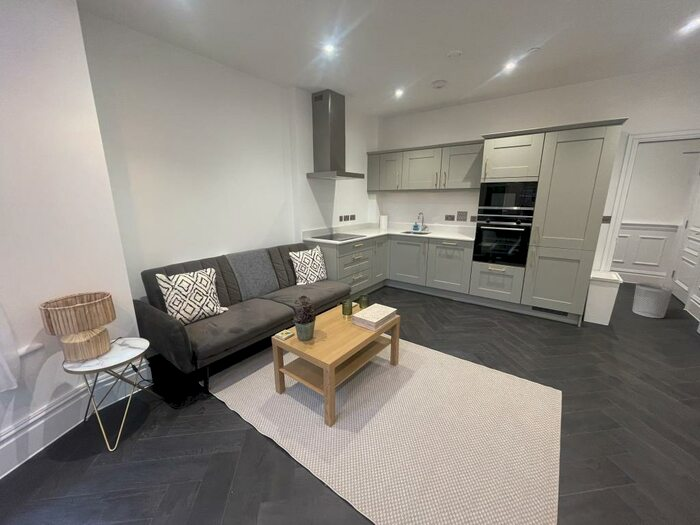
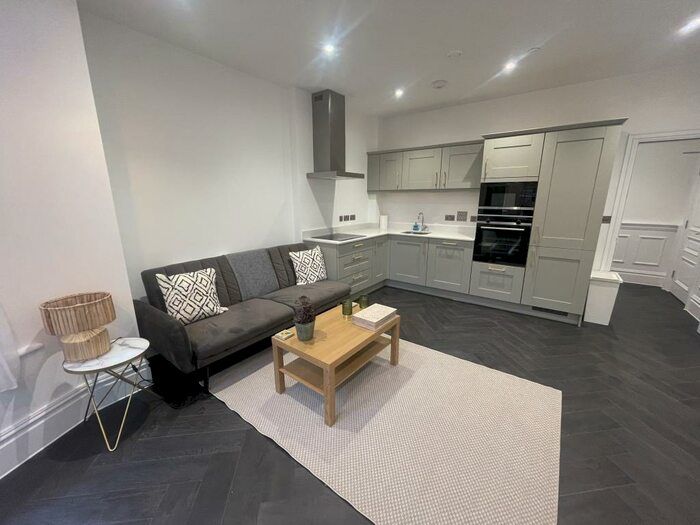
- waste bin [631,282,674,319]
